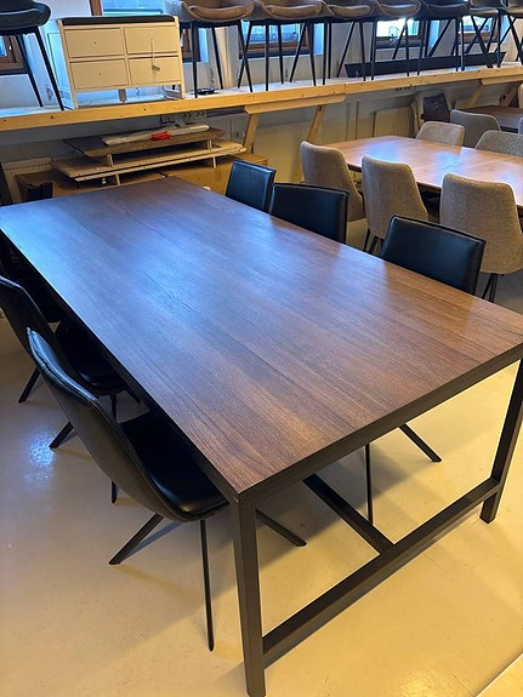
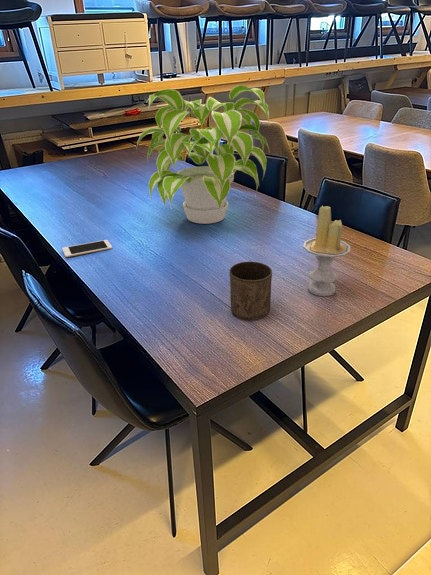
+ candle [302,205,351,297]
+ plant [135,84,271,225]
+ cell phone [61,239,113,258]
+ cup [228,261,273,321]
